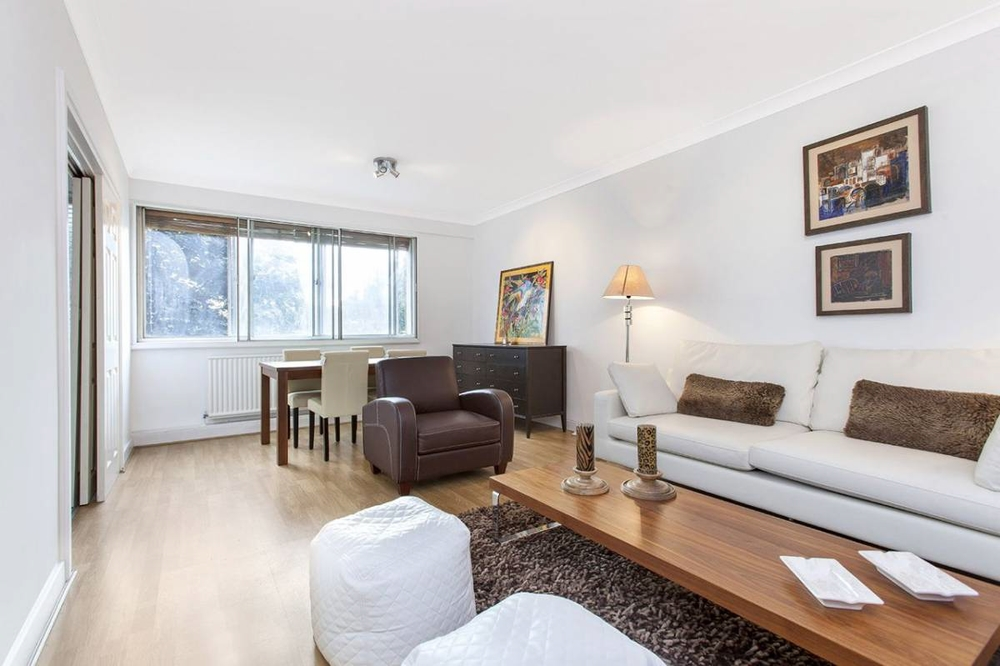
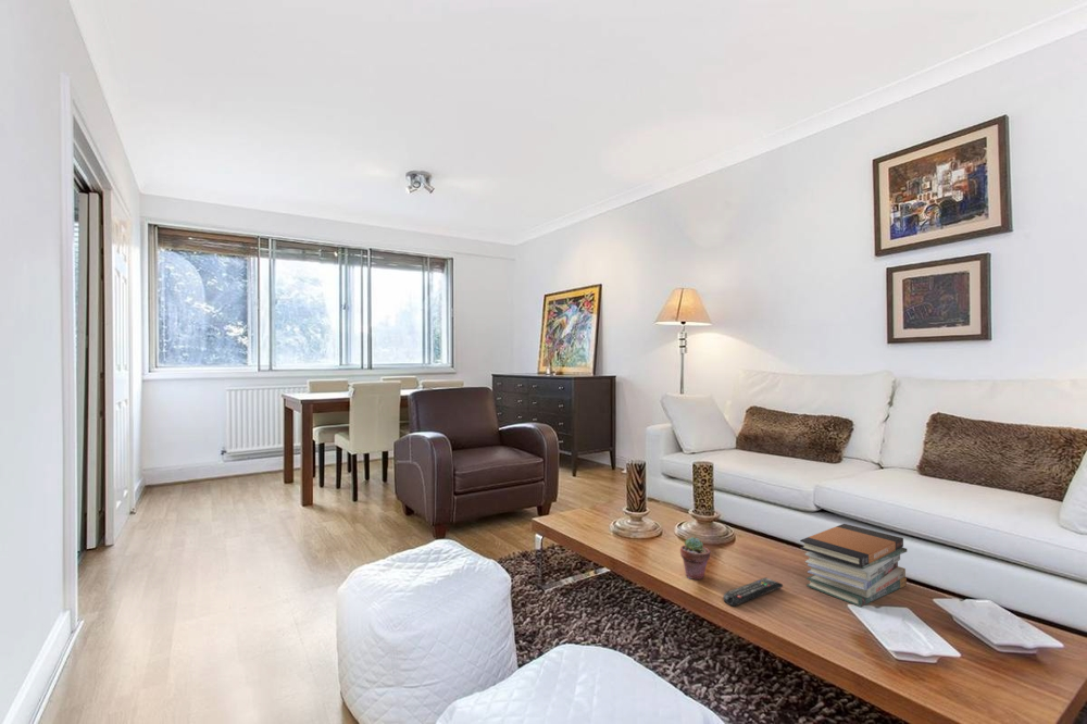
+ remote control [722,576,784,608]
+ potted succulent [679,536,711,581]
+ book stack [799,523,908,608]
